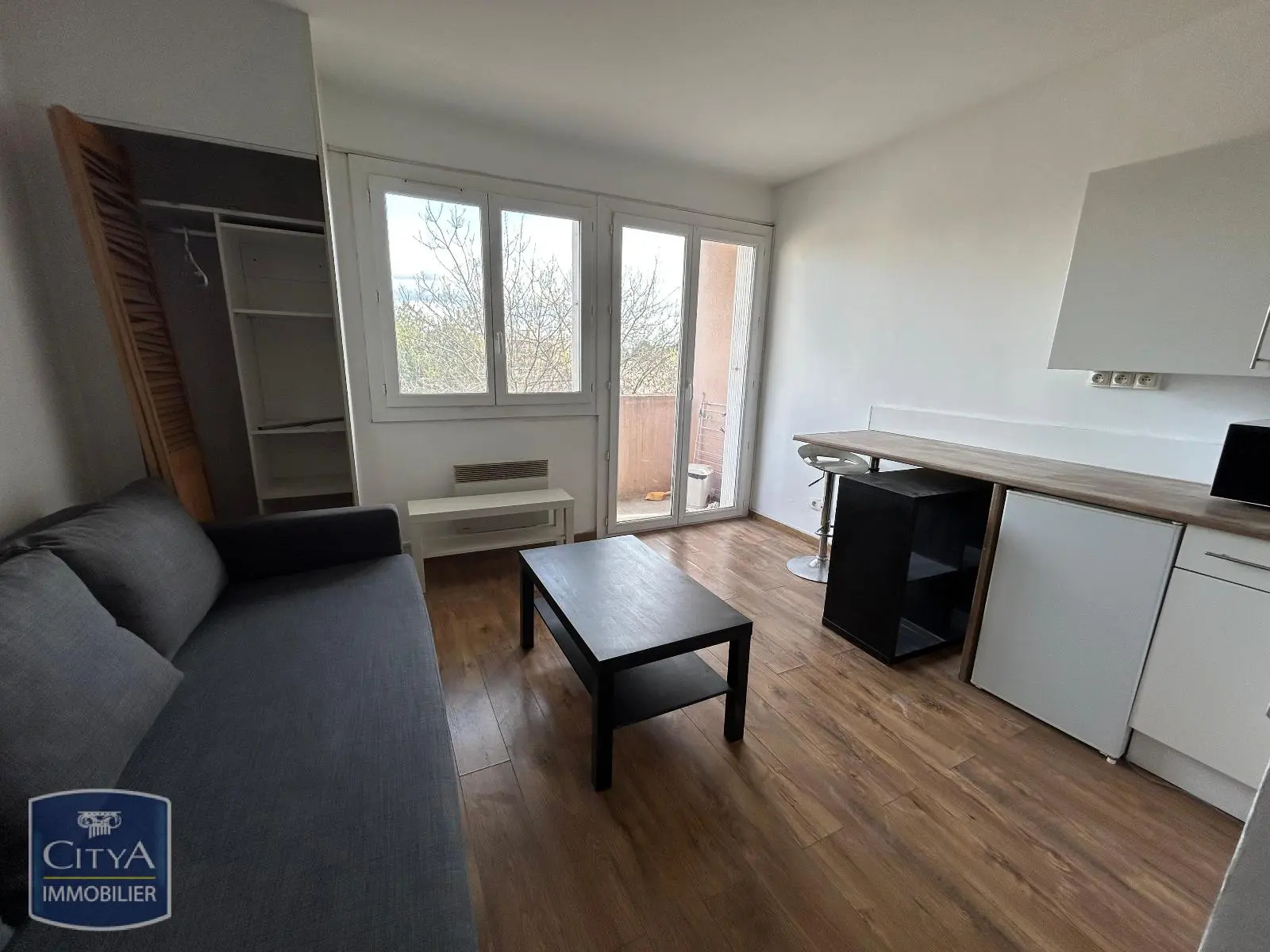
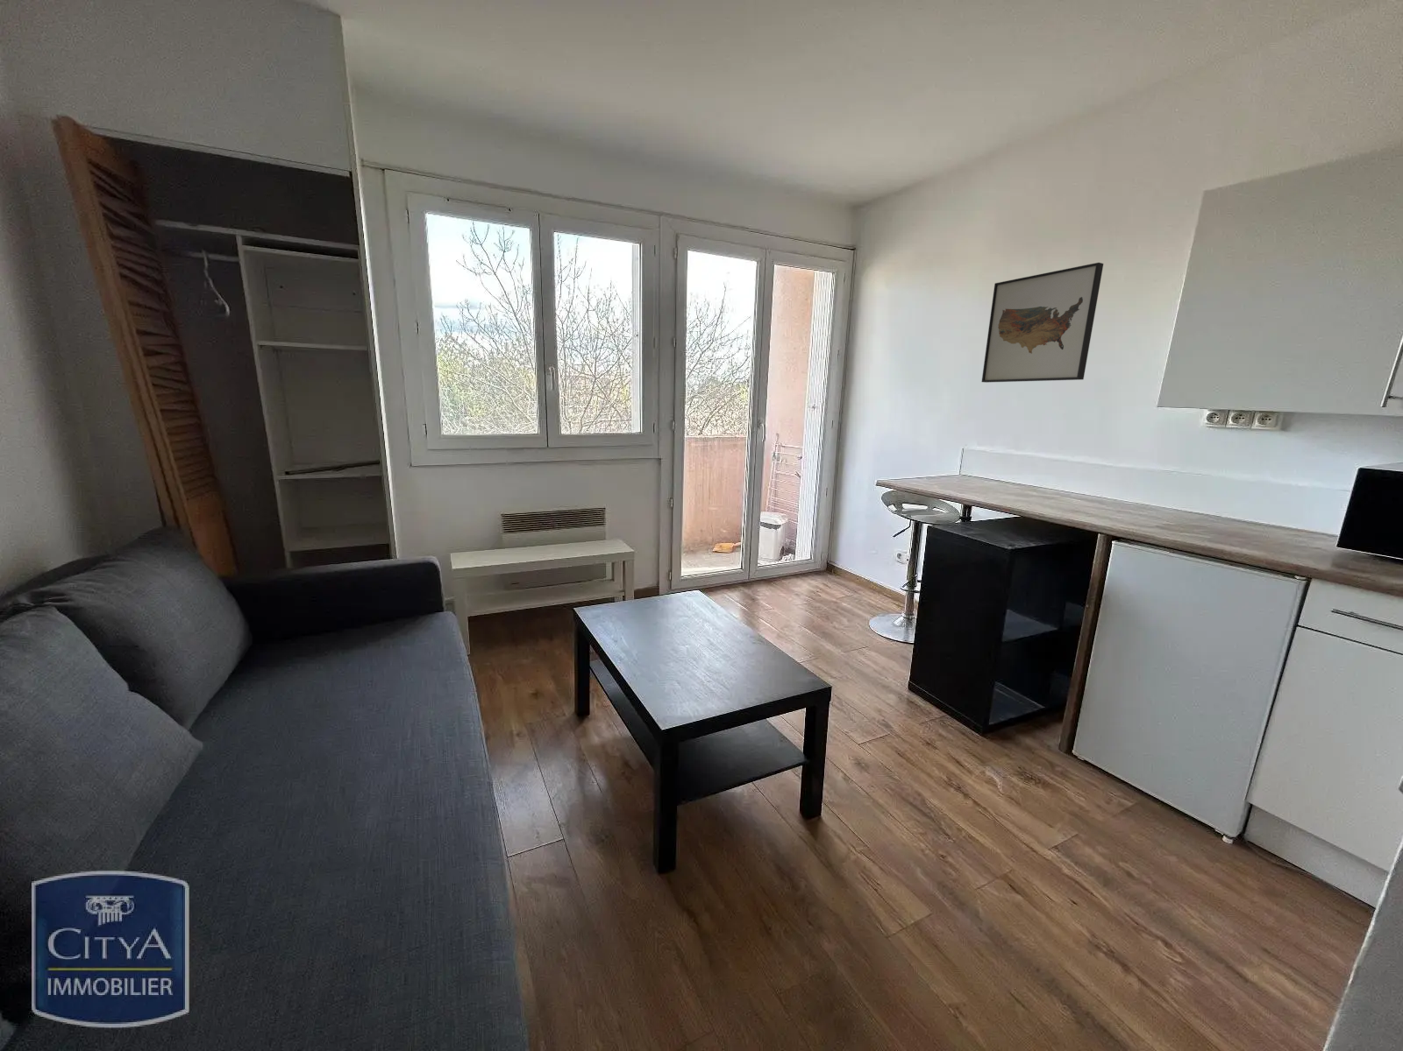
+ wall art [981,262,1104,383]
